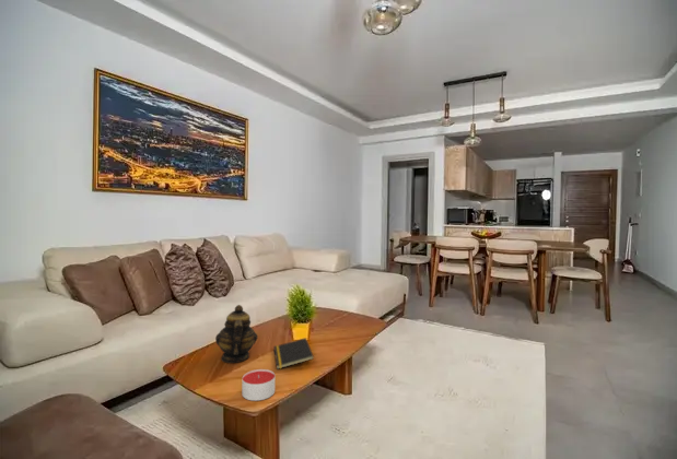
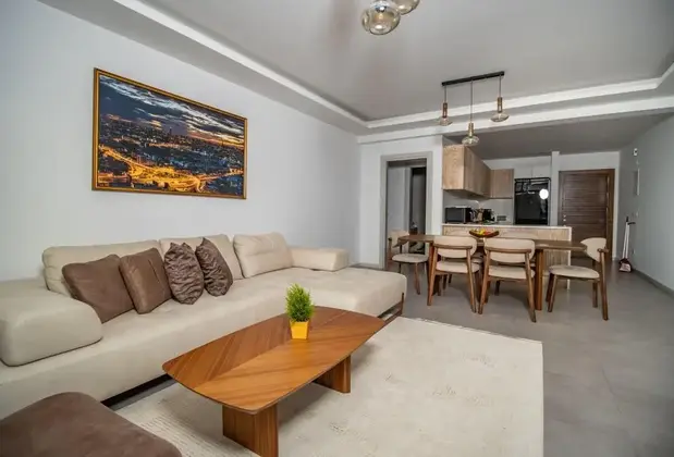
- candle [241,368,276,402]
- notepad [272,337,315,370]
- teapot [214,304,258,364]
